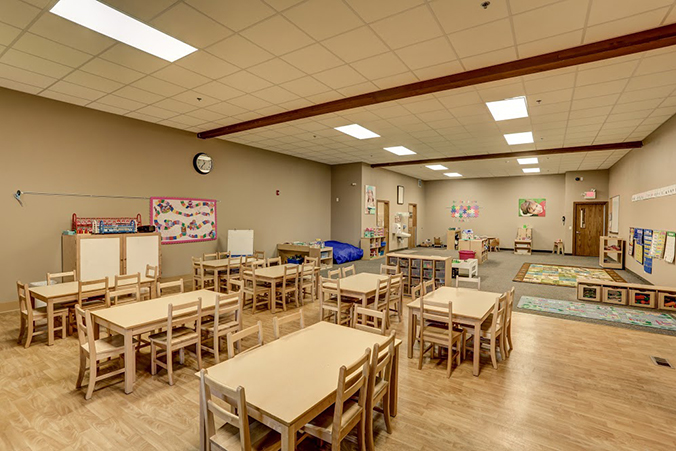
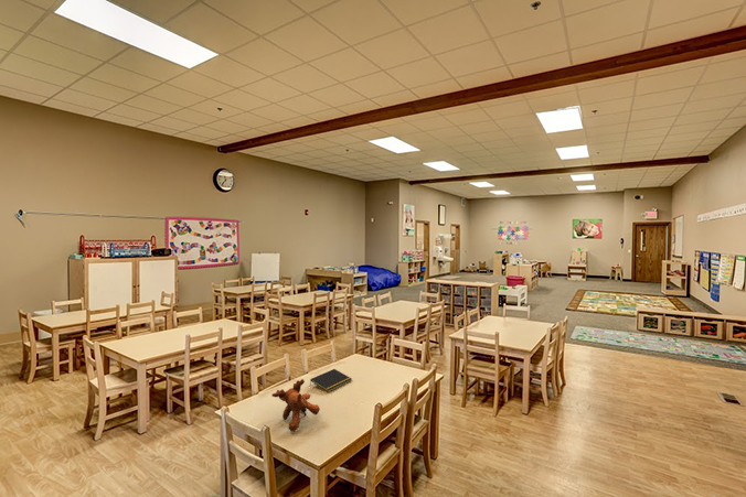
+ stuffed animal [270,378,321,432]
+ notepad [309,368,353,393]
